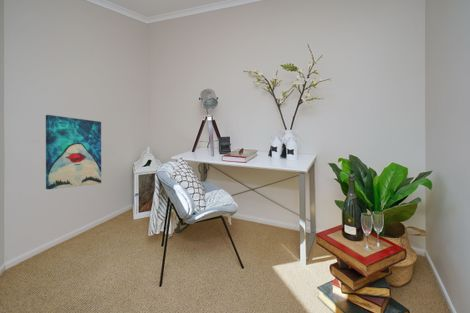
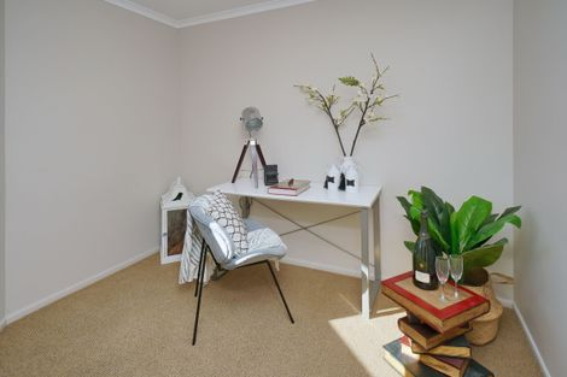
- wall art [45,114,102,190]
